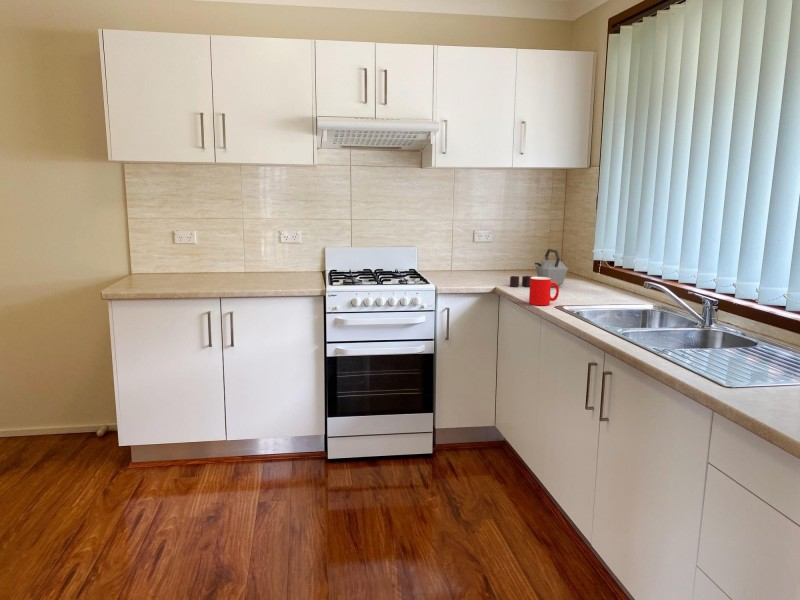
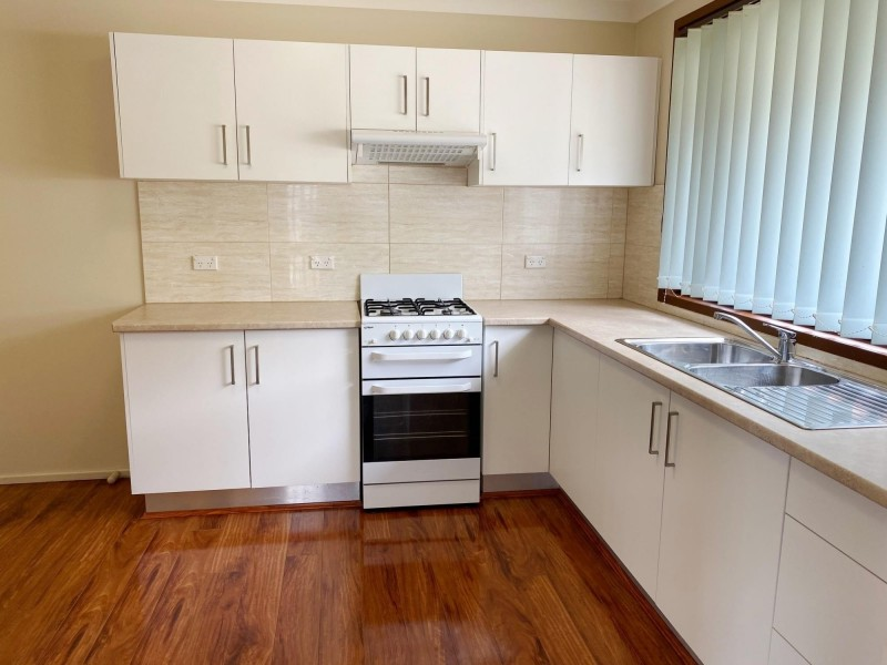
- cup [528,276,560,306]
- kettle [509,248,569,288]
